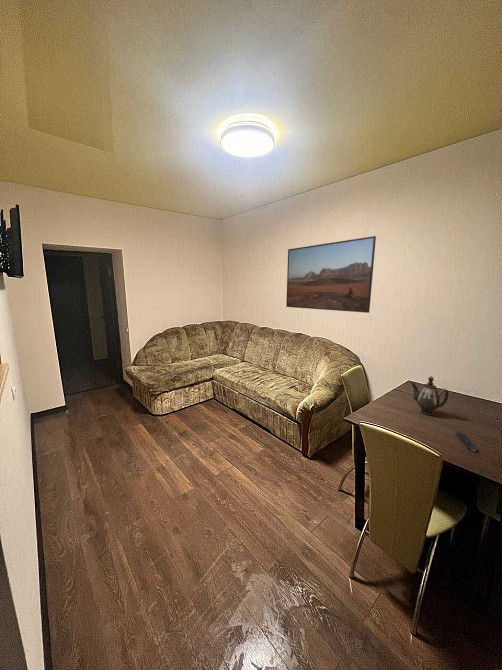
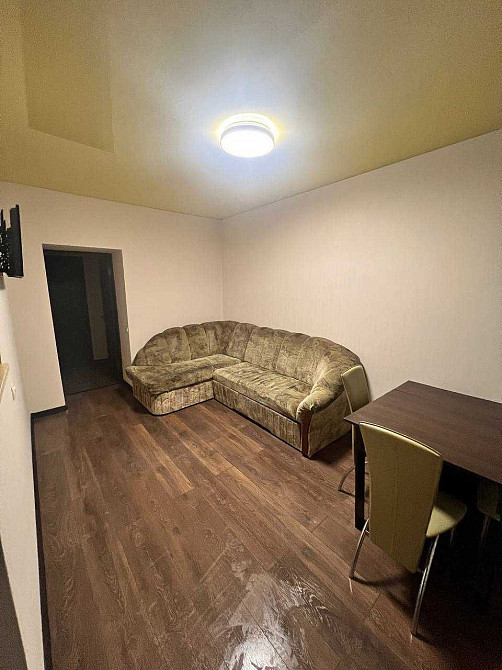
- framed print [285,235,377,314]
- teapot [410,376,449,416]
- remote control [455,431,478,452]
